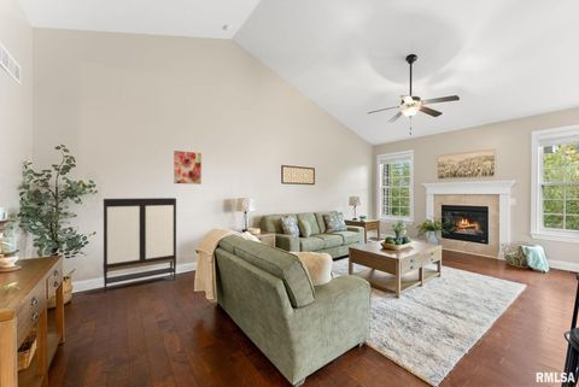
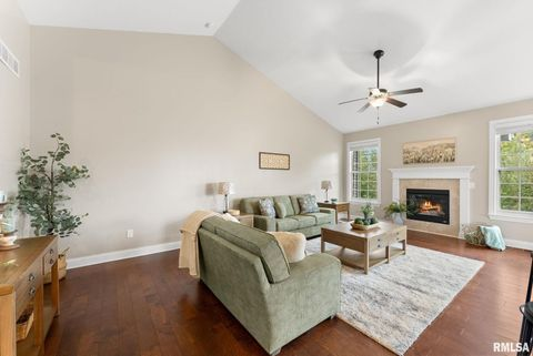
- wall art [172,149,203,186]
- storage cabinet [103,197,177,294]
